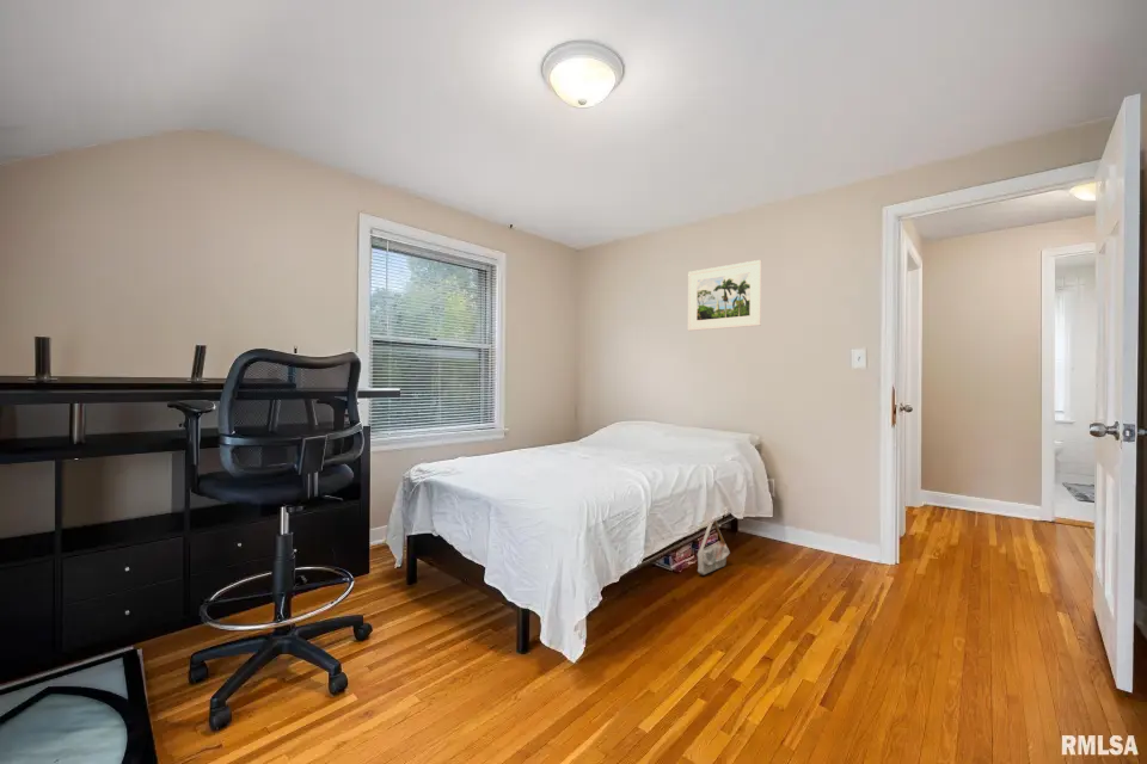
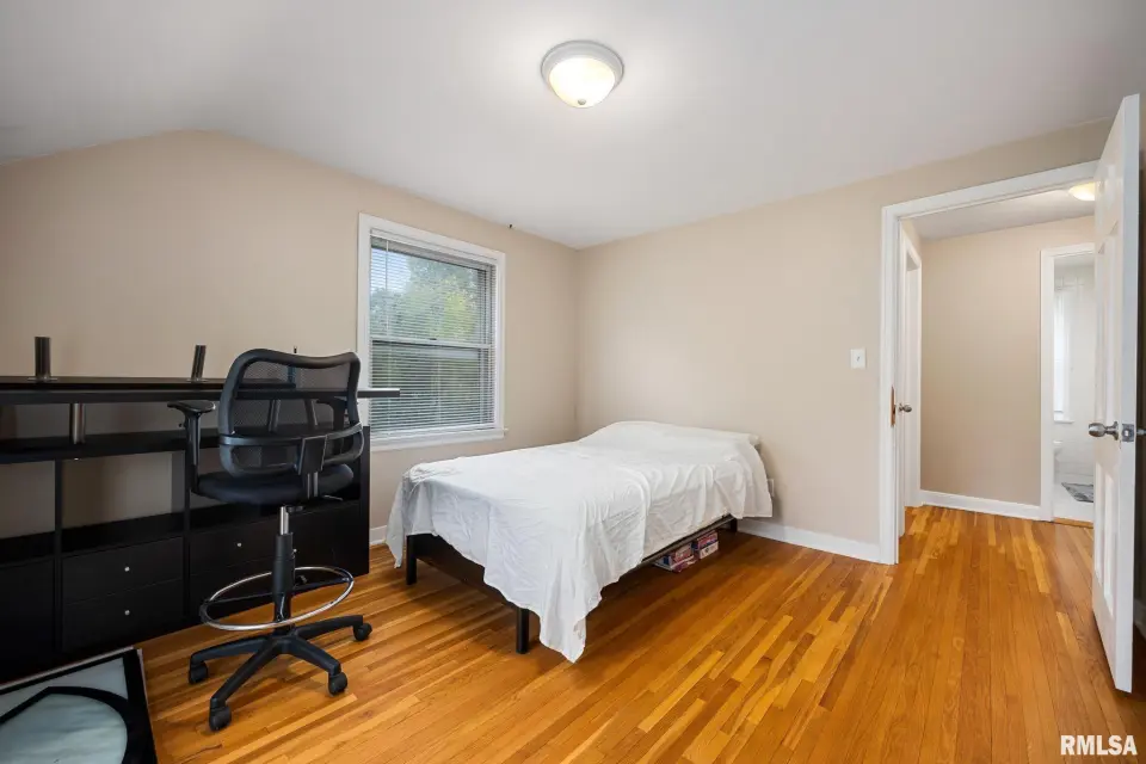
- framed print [687,259,762,332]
- bag [697,519,731,575]
